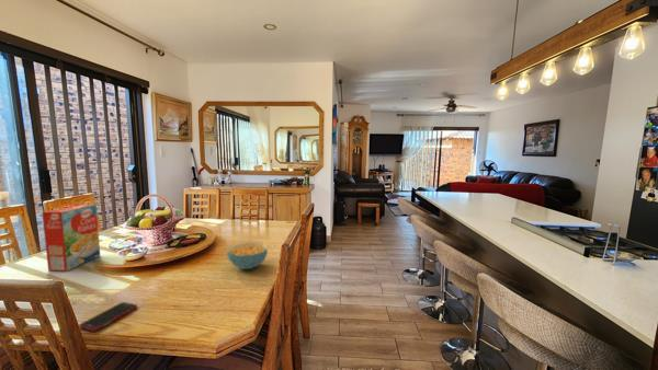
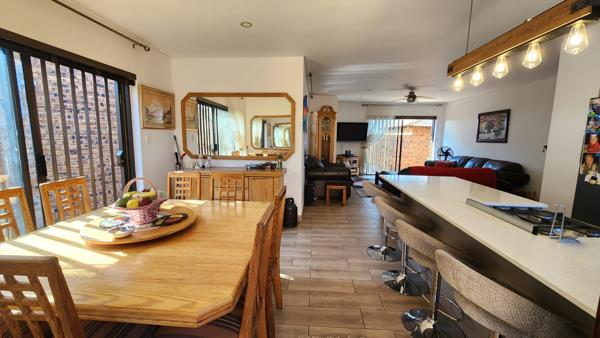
- cereal bowl [226,241,269,270]
- cell phone [78,301,138,333]
- cereal box [41,204,101,271]
